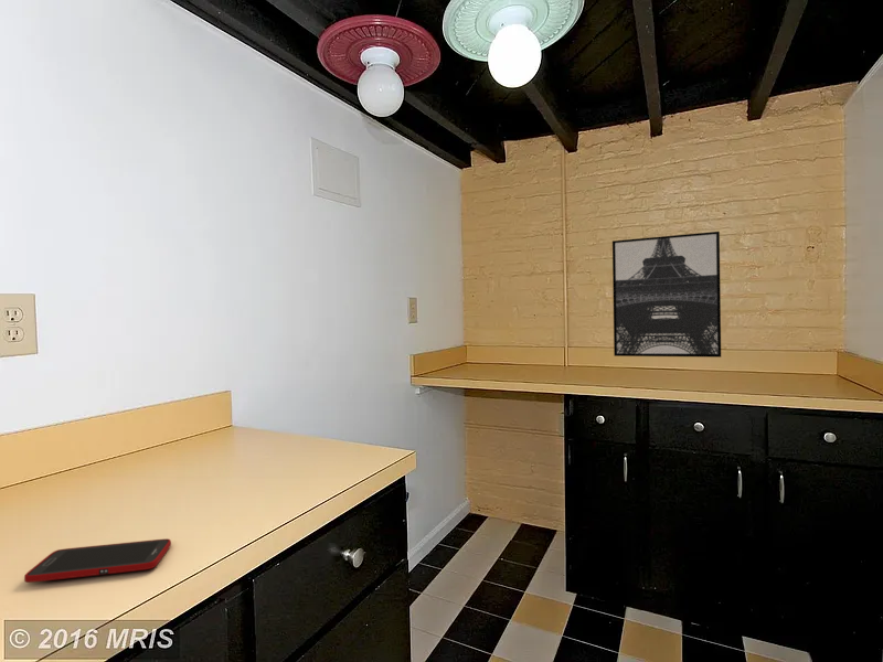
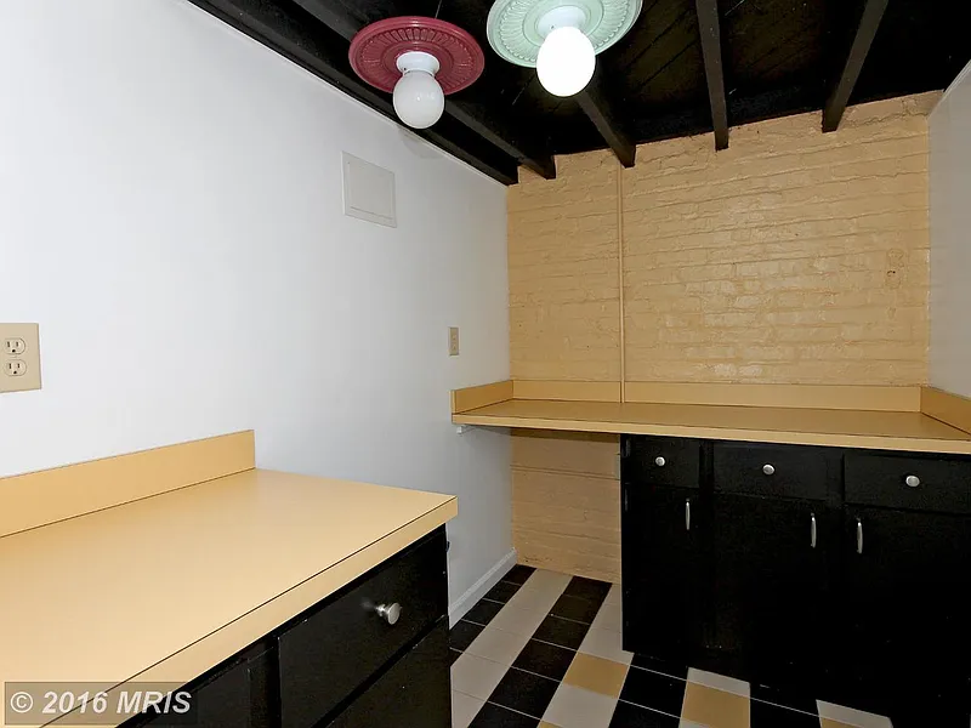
- cell phone [23,537,172,584]
- wall art [611,231,722,359]
